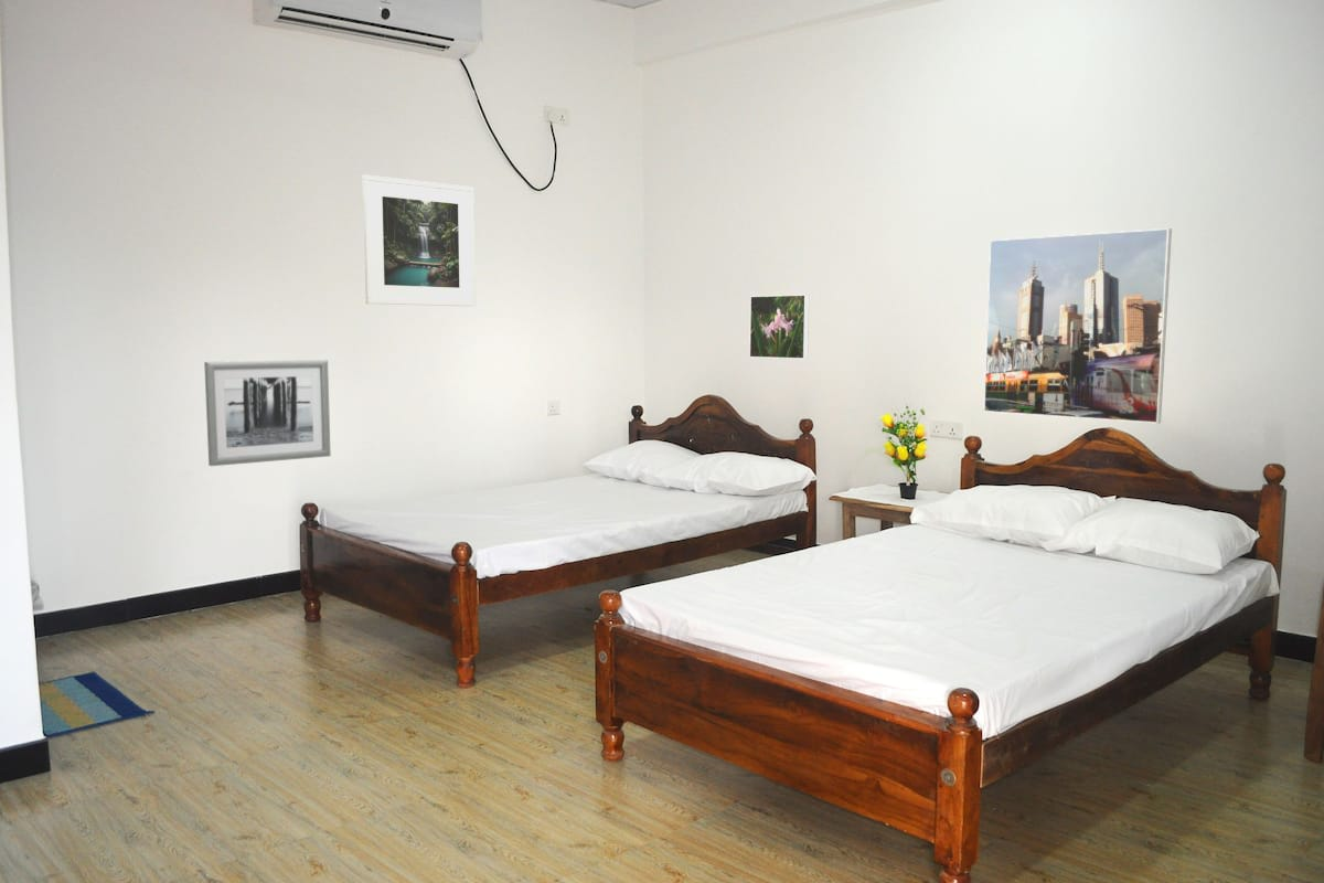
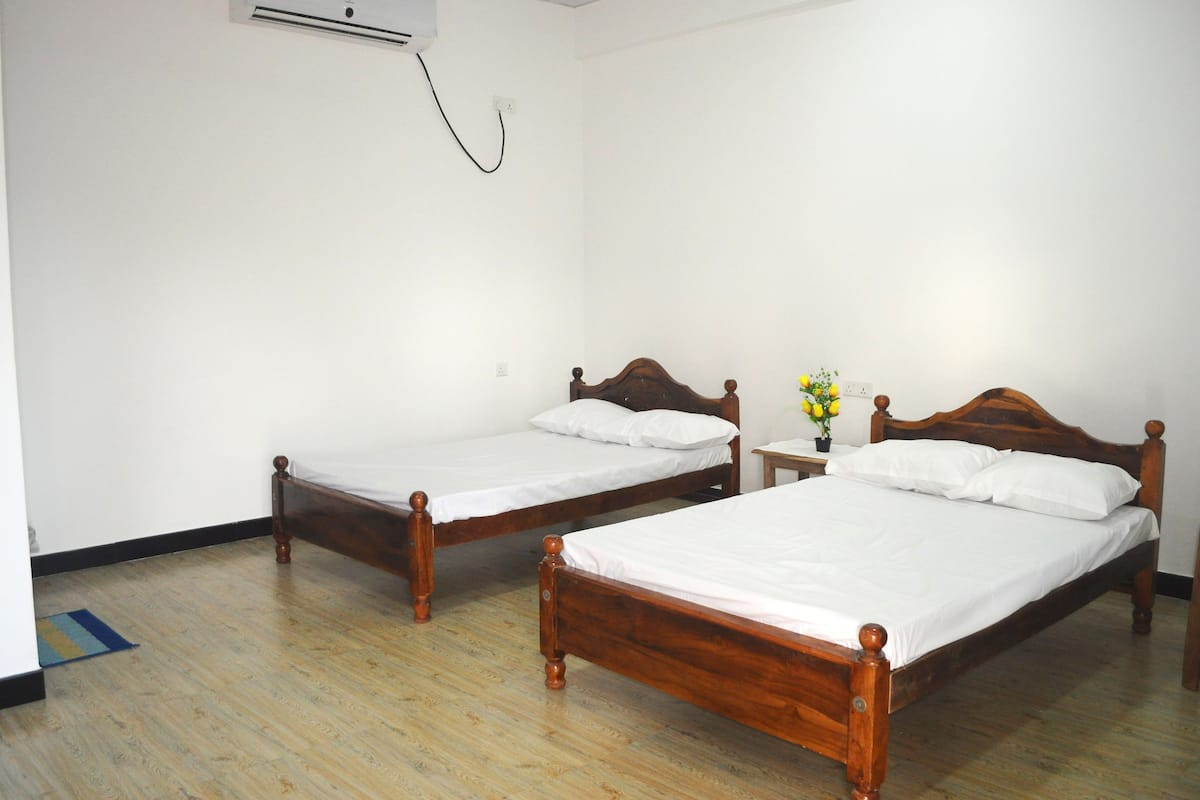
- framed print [362,173,477,307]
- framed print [748,294,810,360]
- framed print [982,227,1173,424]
- wall art [203,359,332,467]
